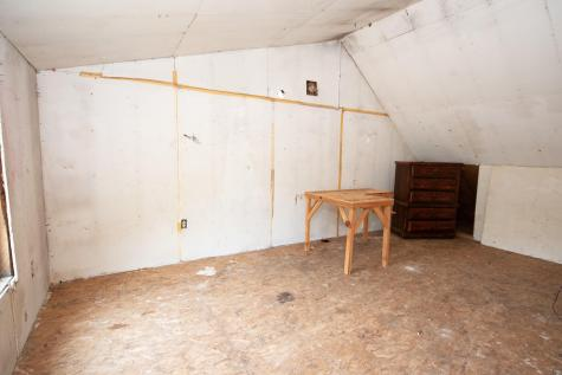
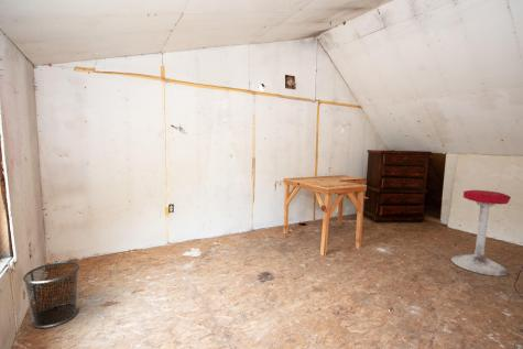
+ waste bin [22,261,80,329]
+ stool [450,189,512,277]
